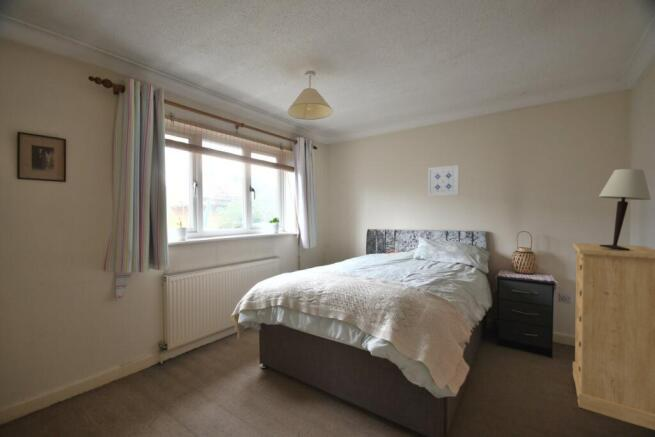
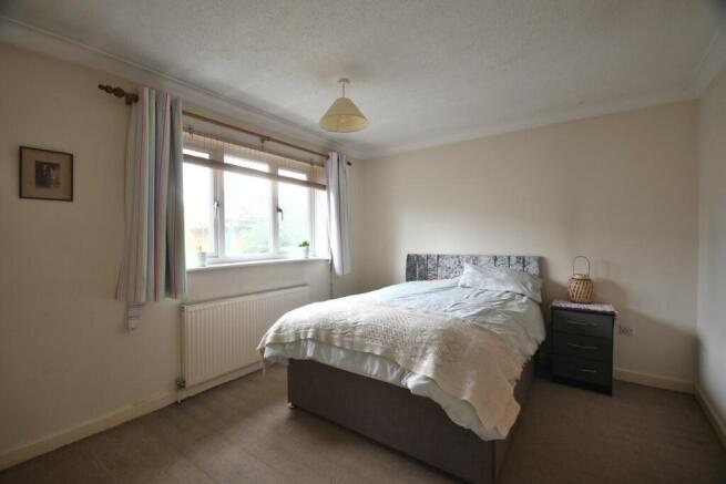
- wall art [427,164,460,197]
- dresser [571,242,655,431]
- table lamp [598,168,652,251]
